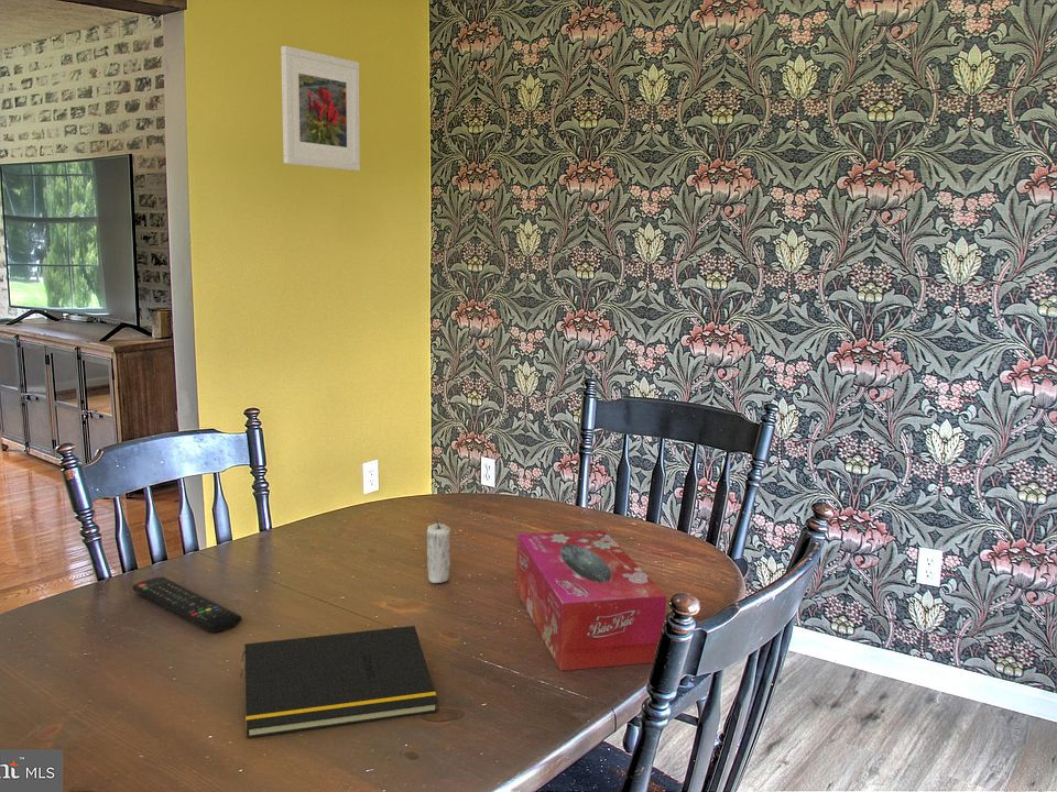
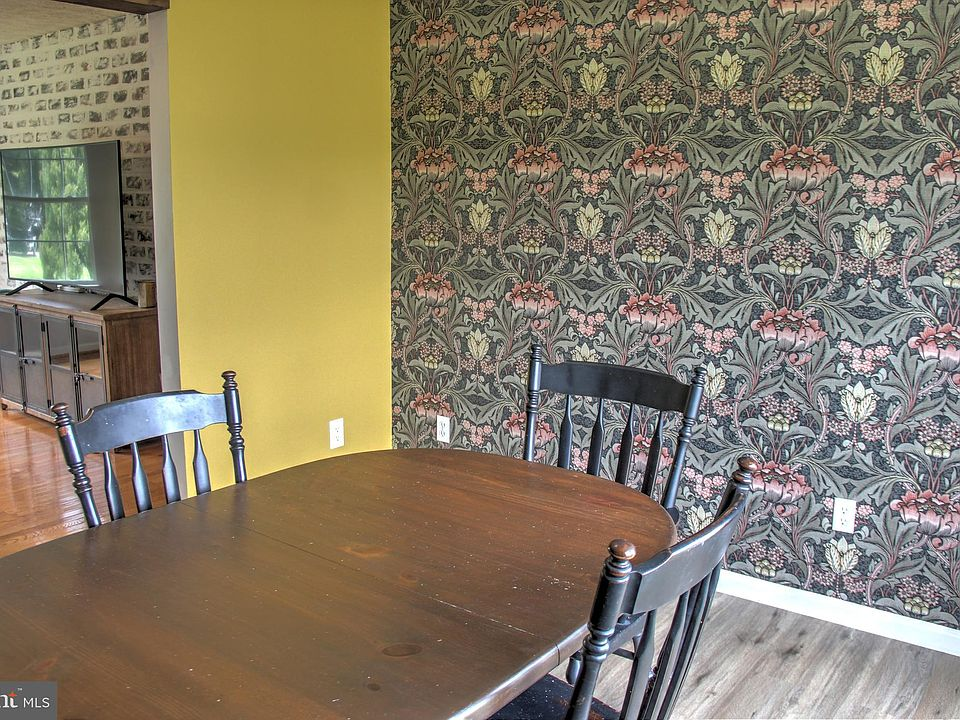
- remote control [131,575,242,634]
- notepad [239,625,439,739]
- tissue box [515,529,667,672]
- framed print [280,45,361,172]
- candle [426,516,451,584]
